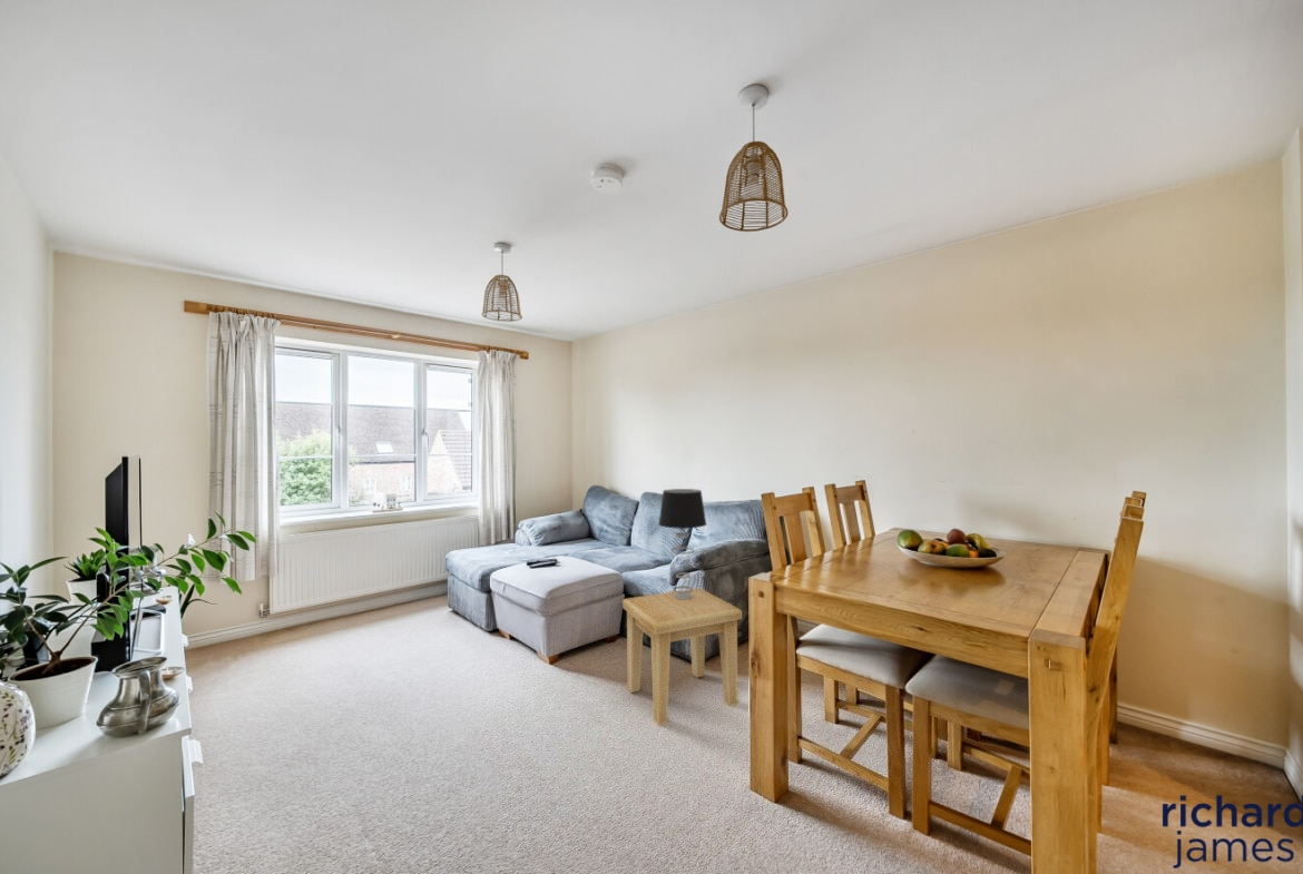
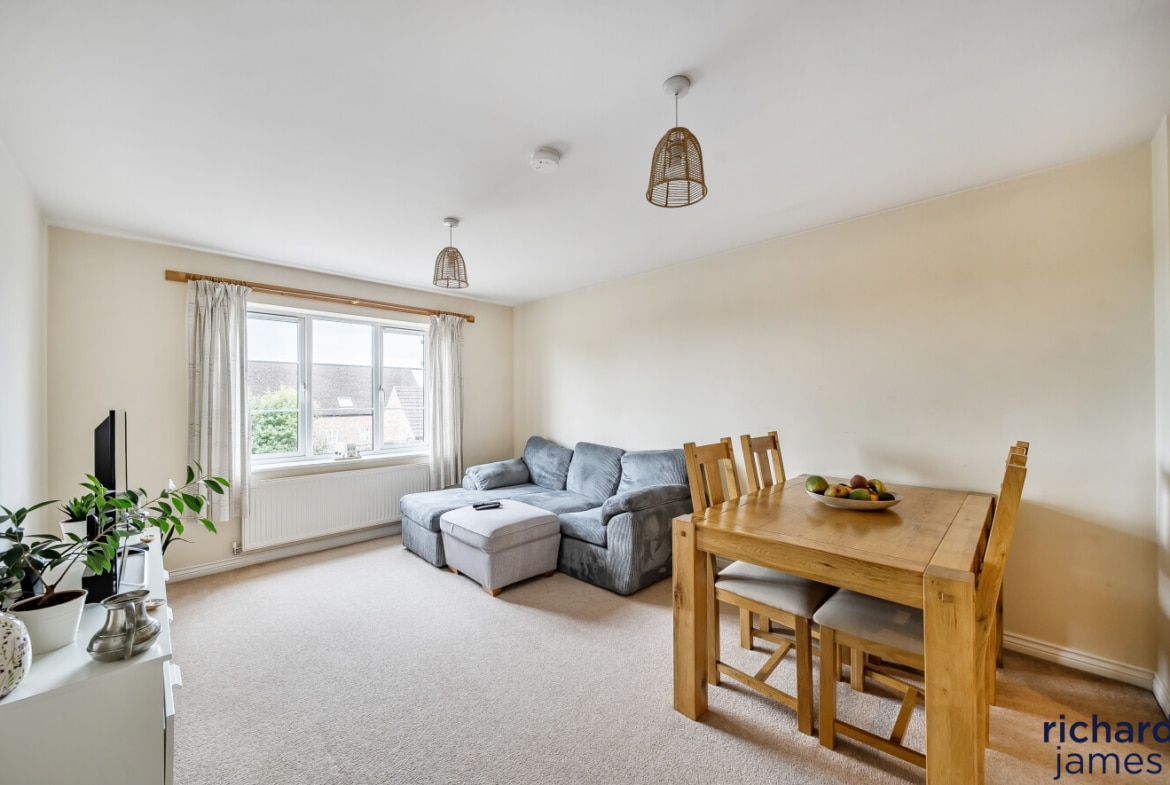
- side table [621,587,743,726]
- table lamp [657,488,707,599]
